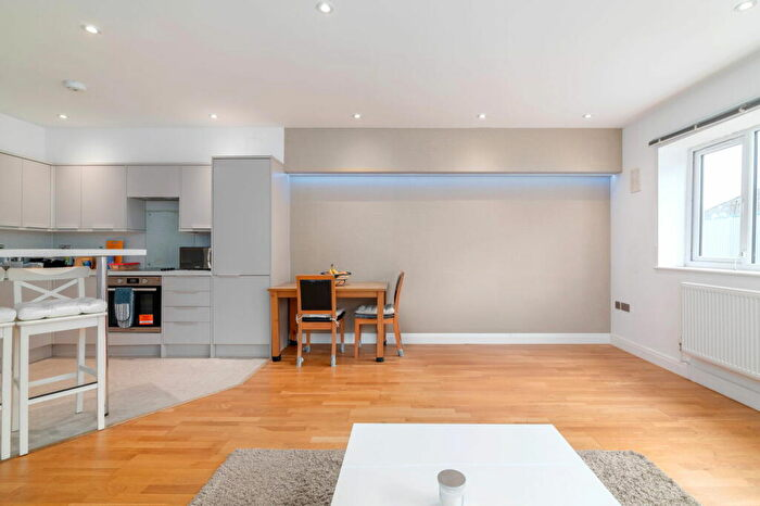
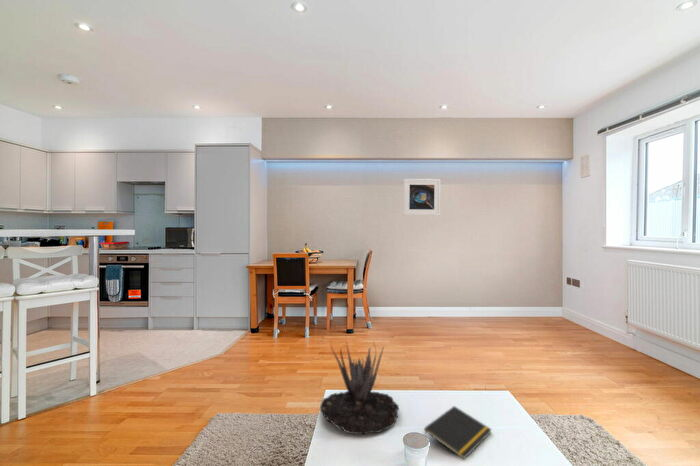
+ plant [319,341,400,436]
+ notepad [423,405,493,460]
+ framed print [403,178,441,216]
